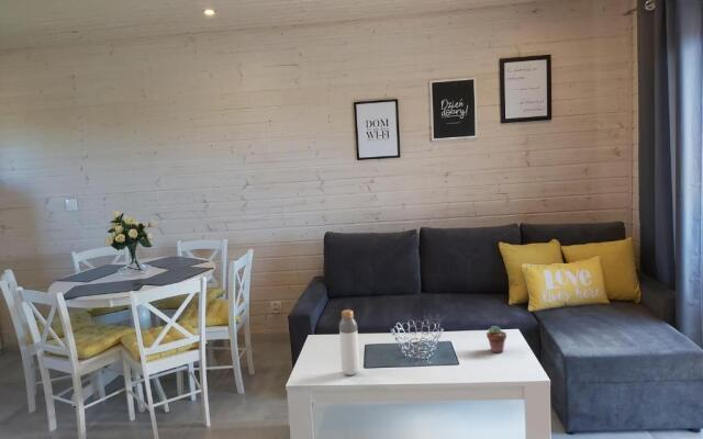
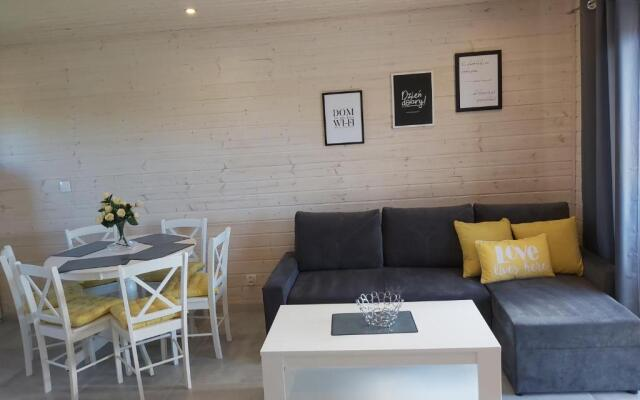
- bottle [338,308,360,376]
- potted succulent [486,325,507,354]
